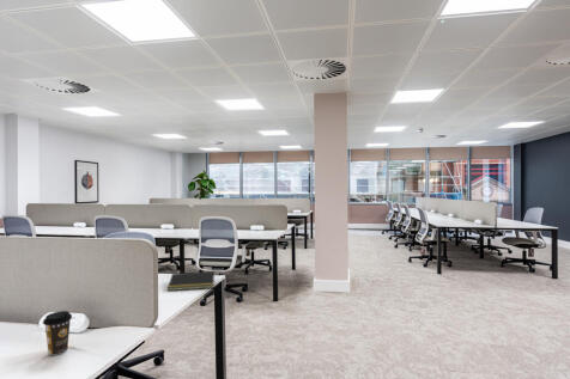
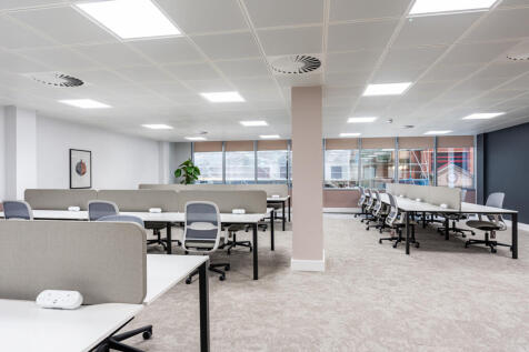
- notepad [166,270,216,292]
- coffee cup [42,310,73,356]
